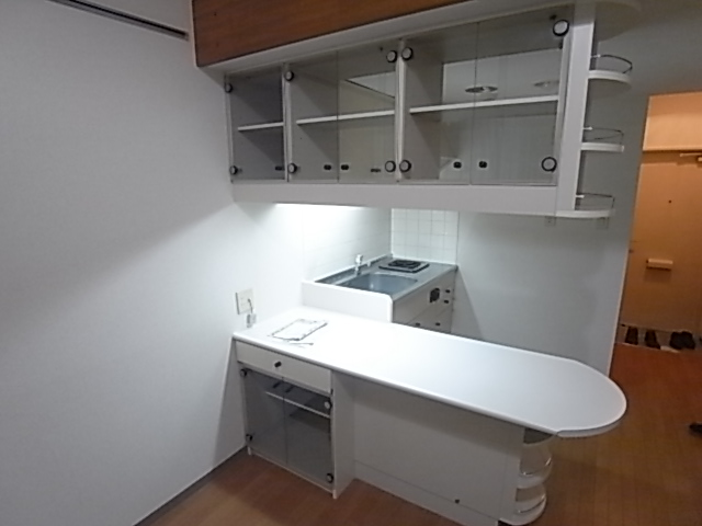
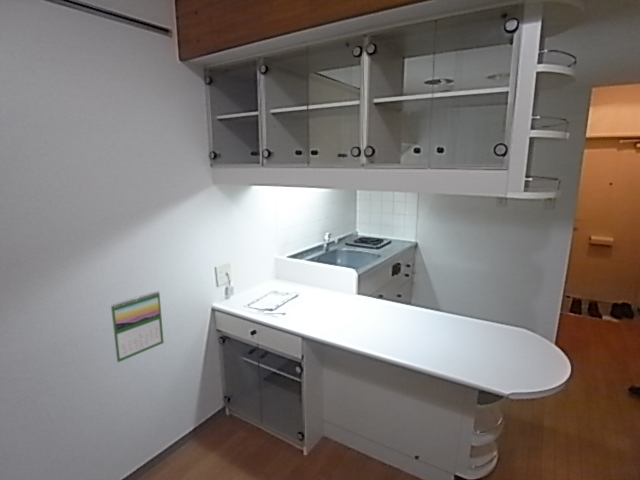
+ calendar [110,290,165,363]
